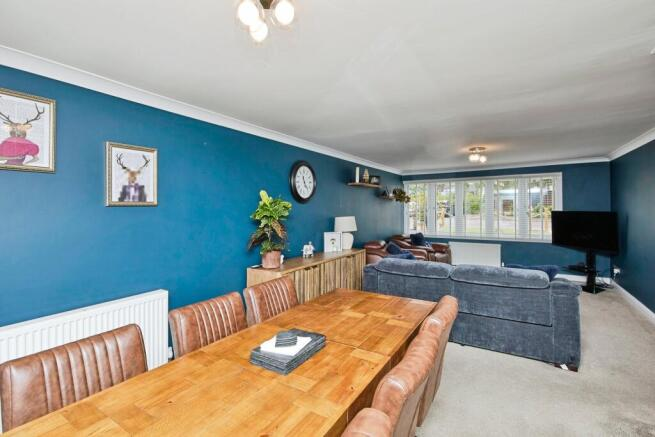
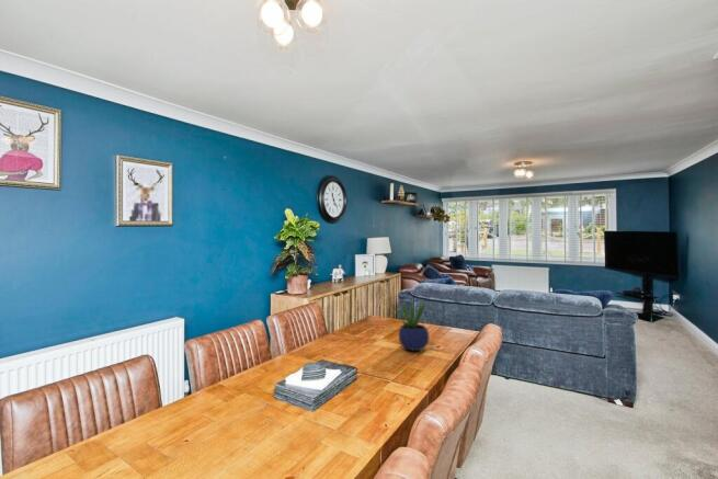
+ potted plant [392,296,431,352]
